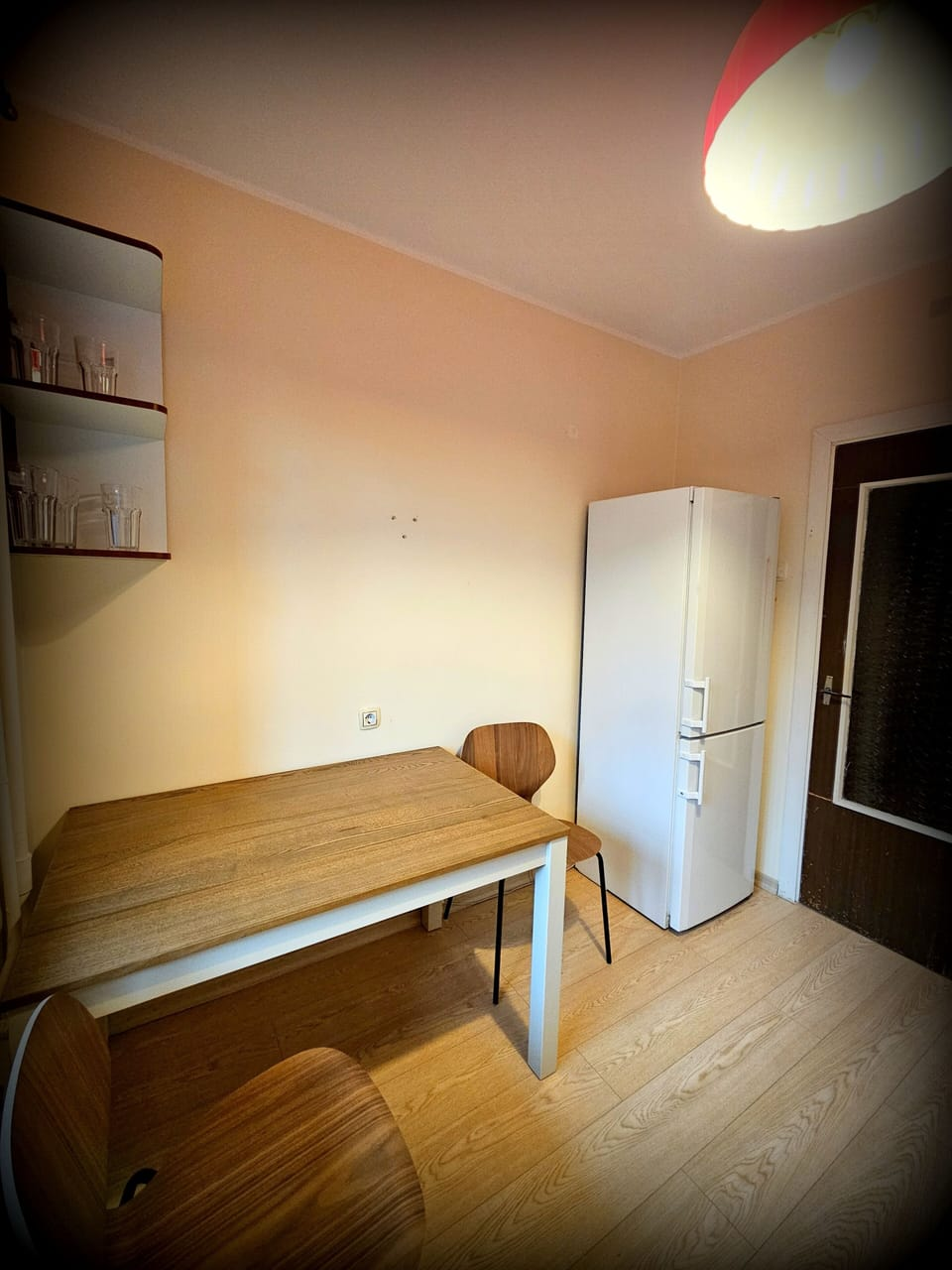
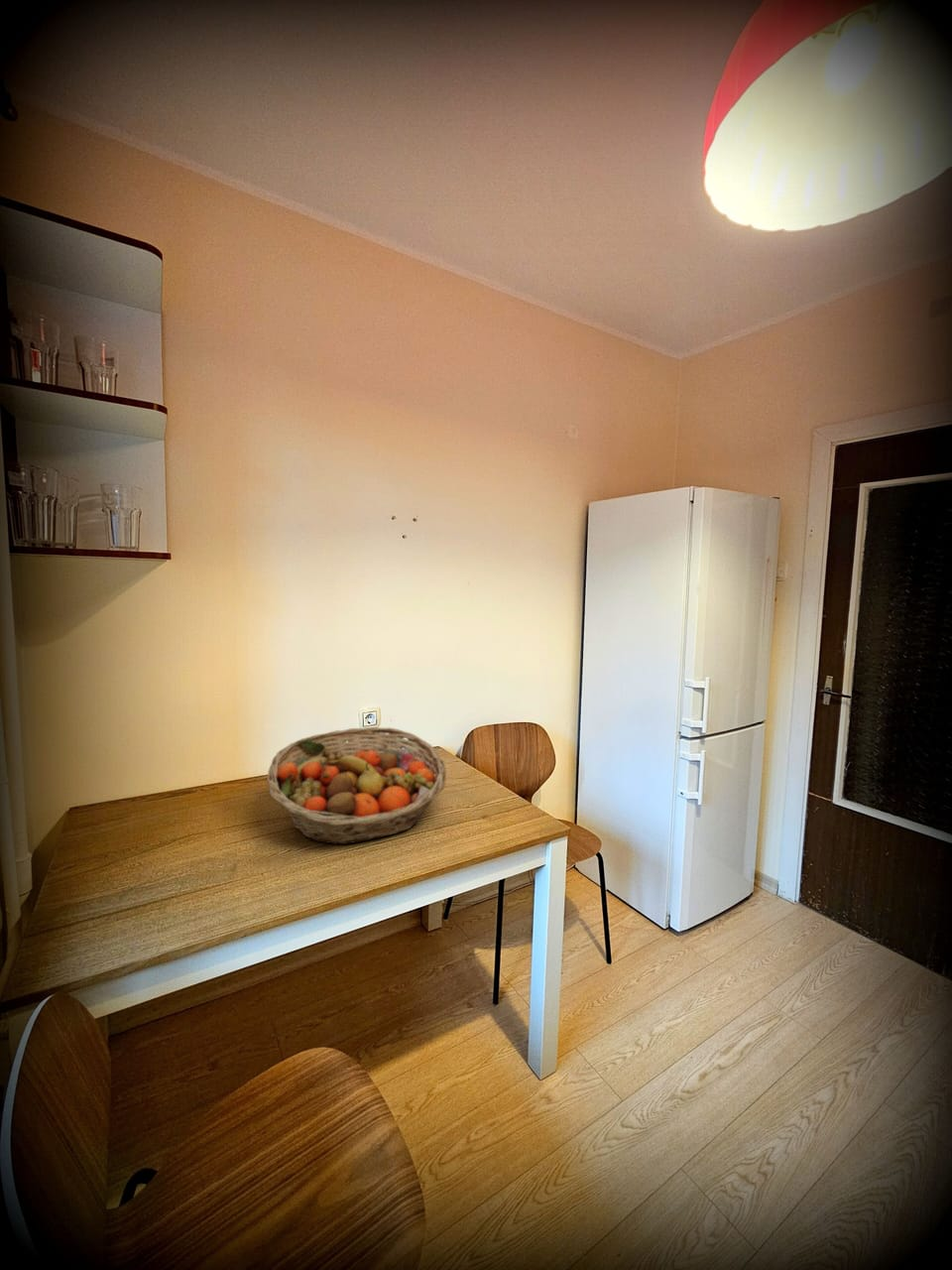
+ fruit basket [267,726,447,845]
